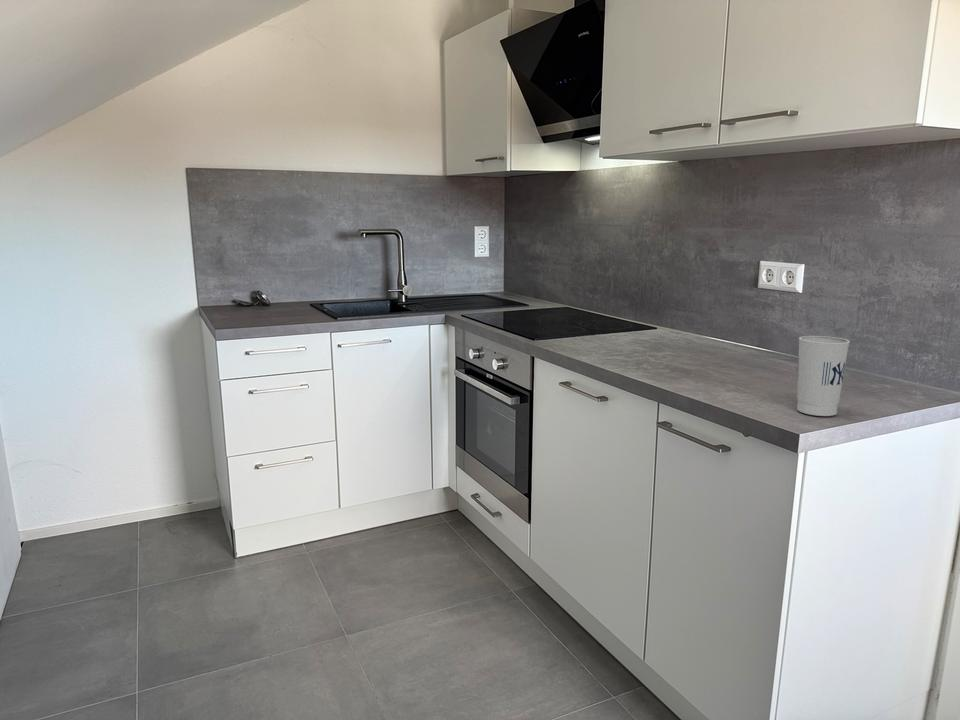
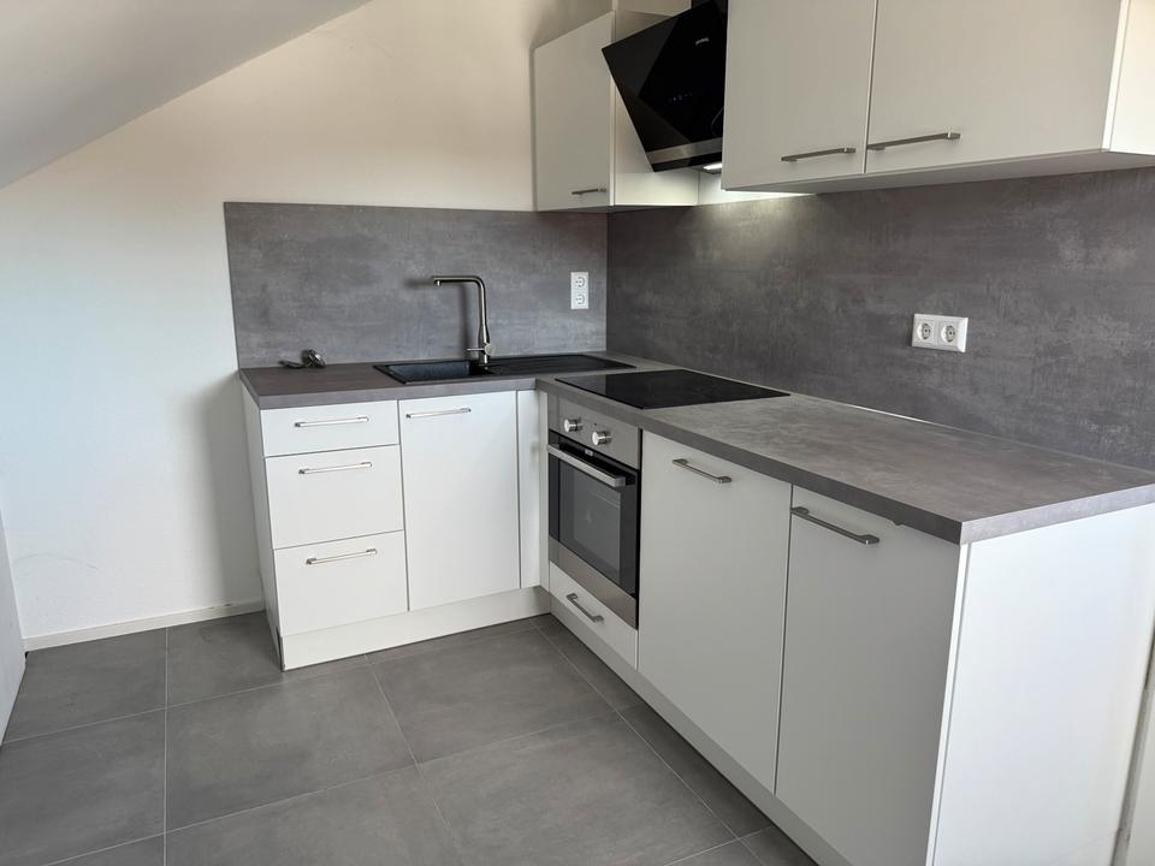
- cup [796,335,851,417]
